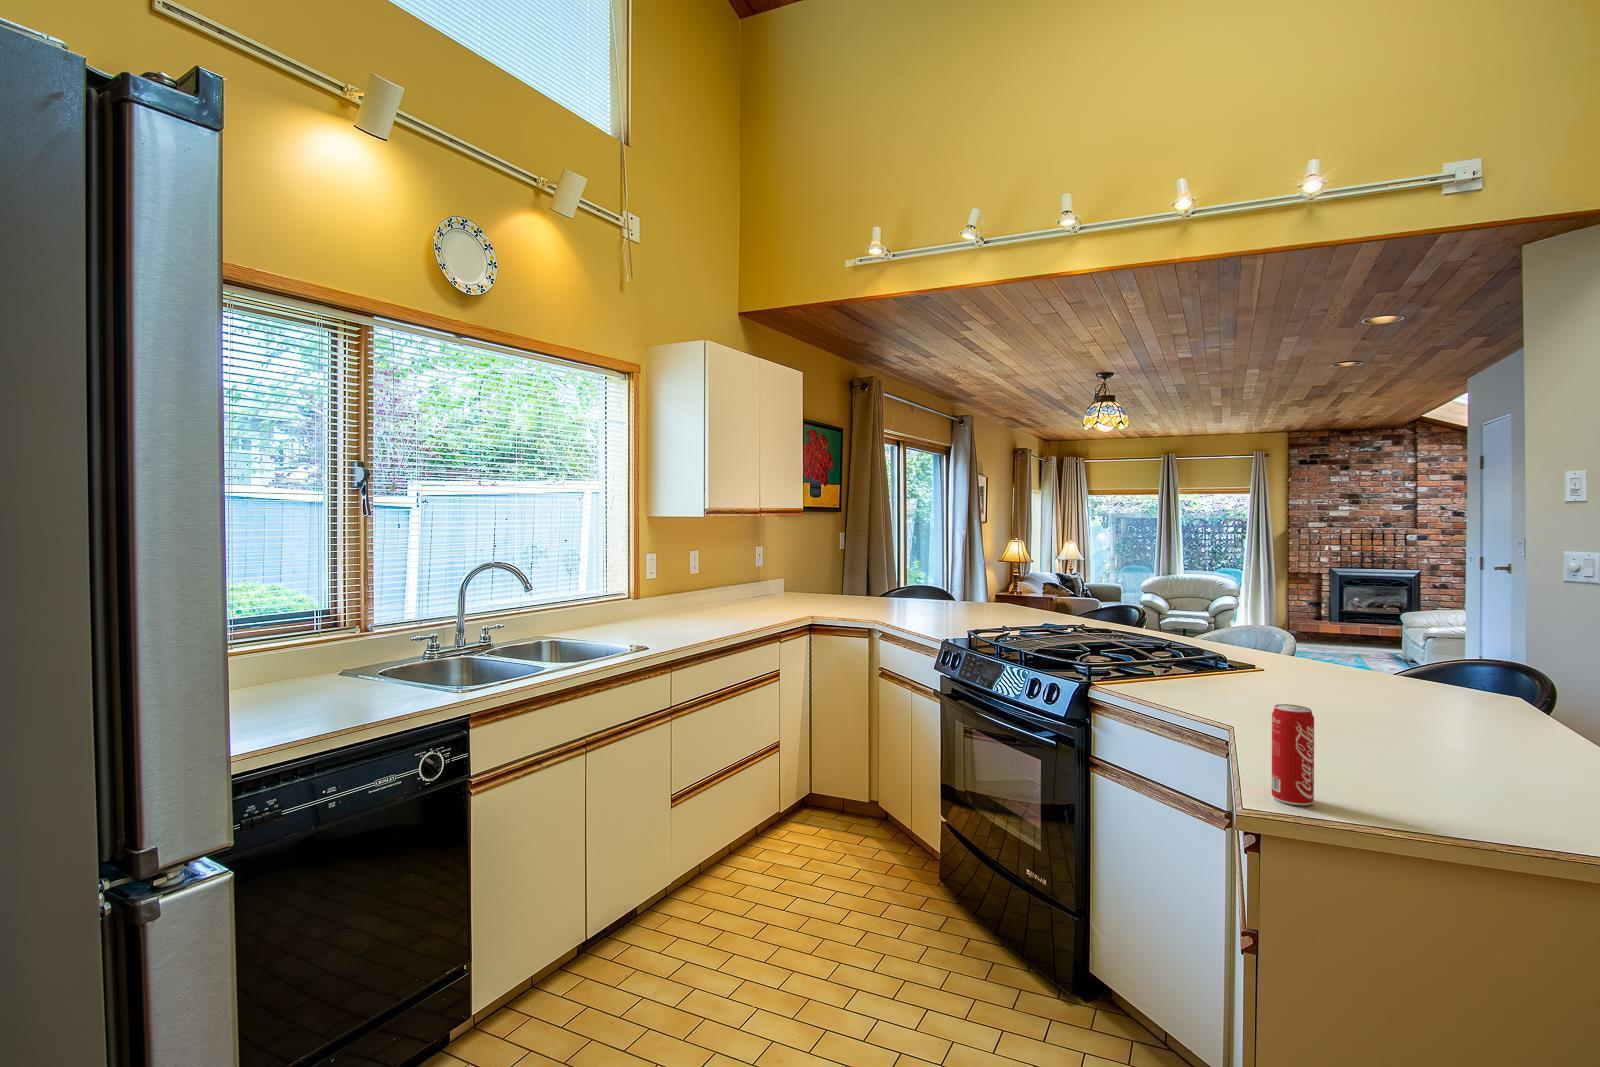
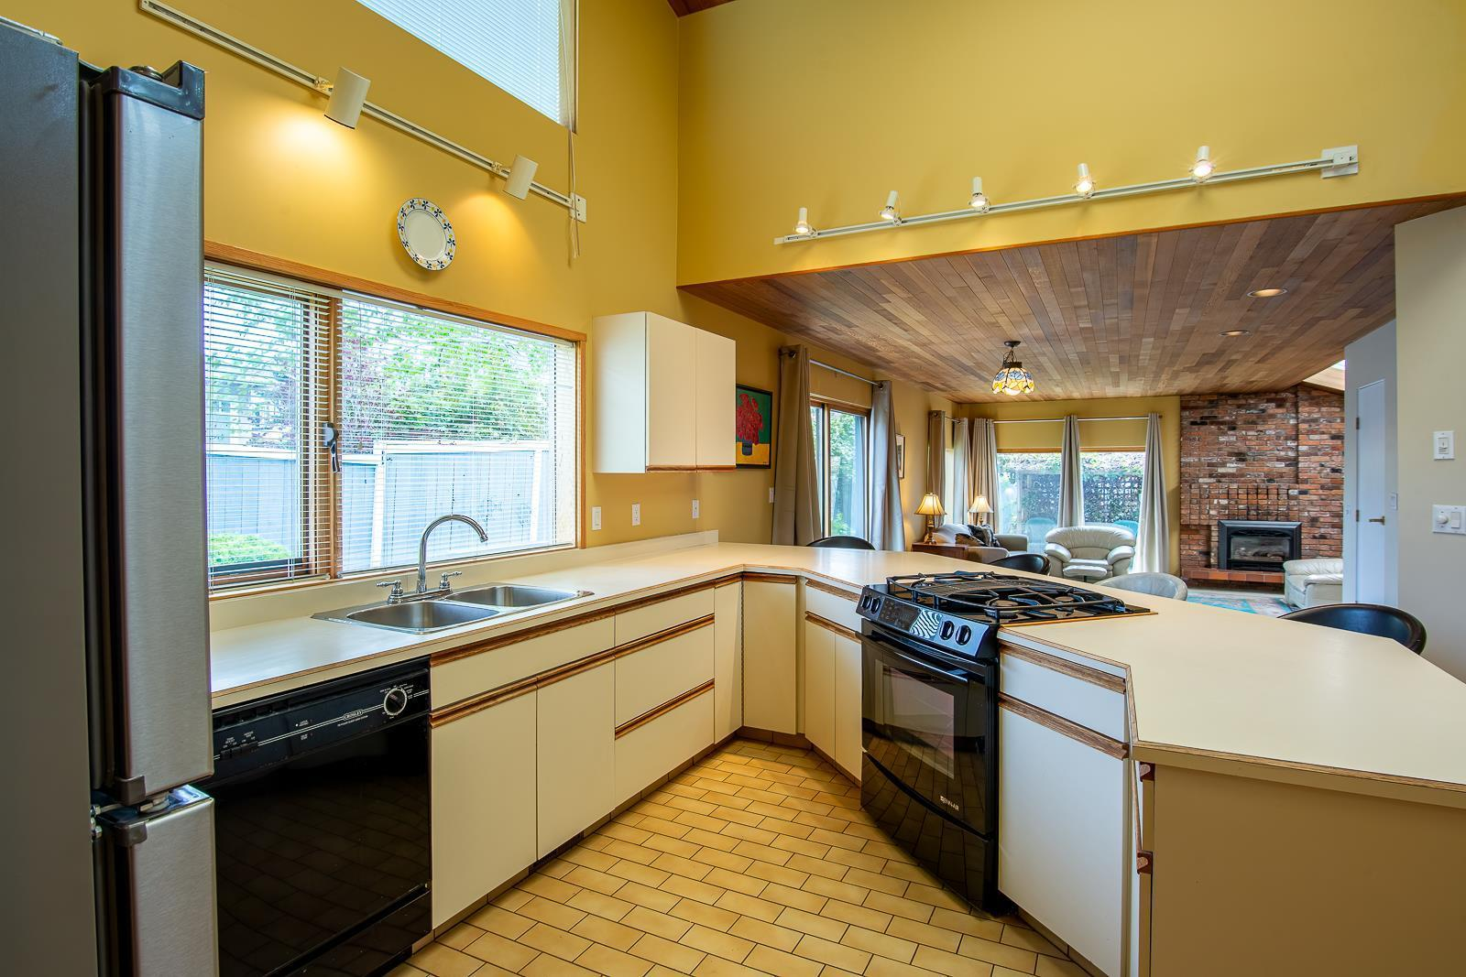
- beverage can [1271,703,1315,806]
